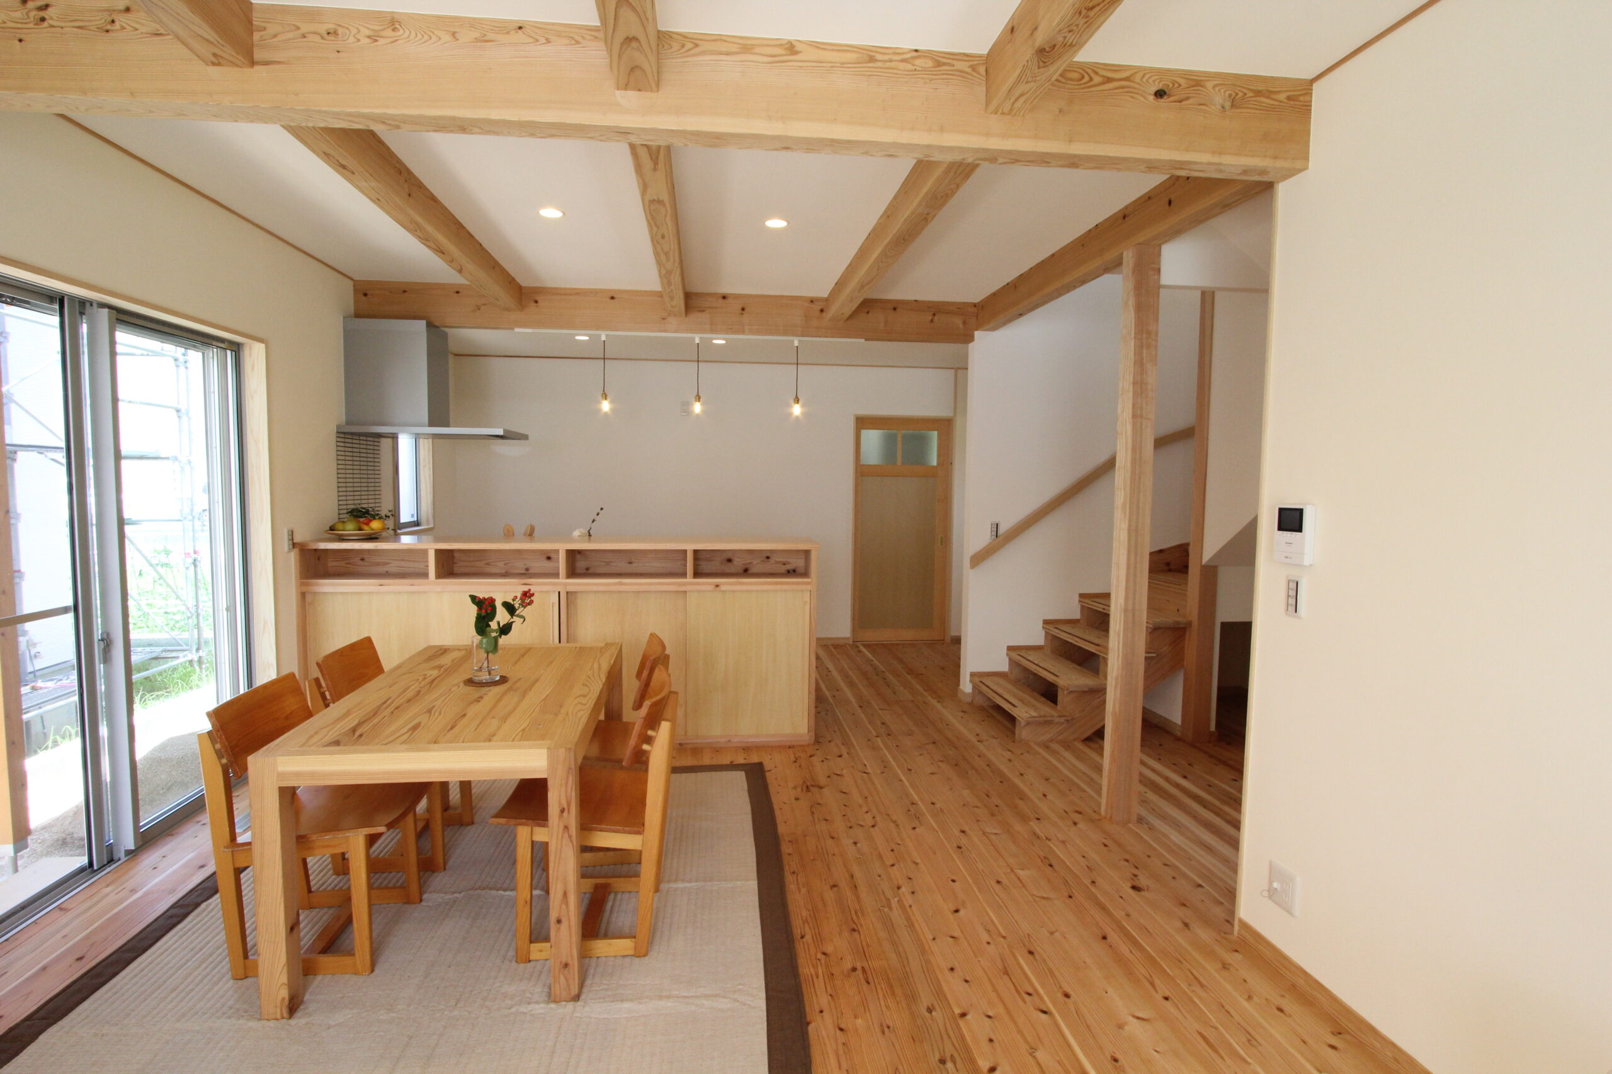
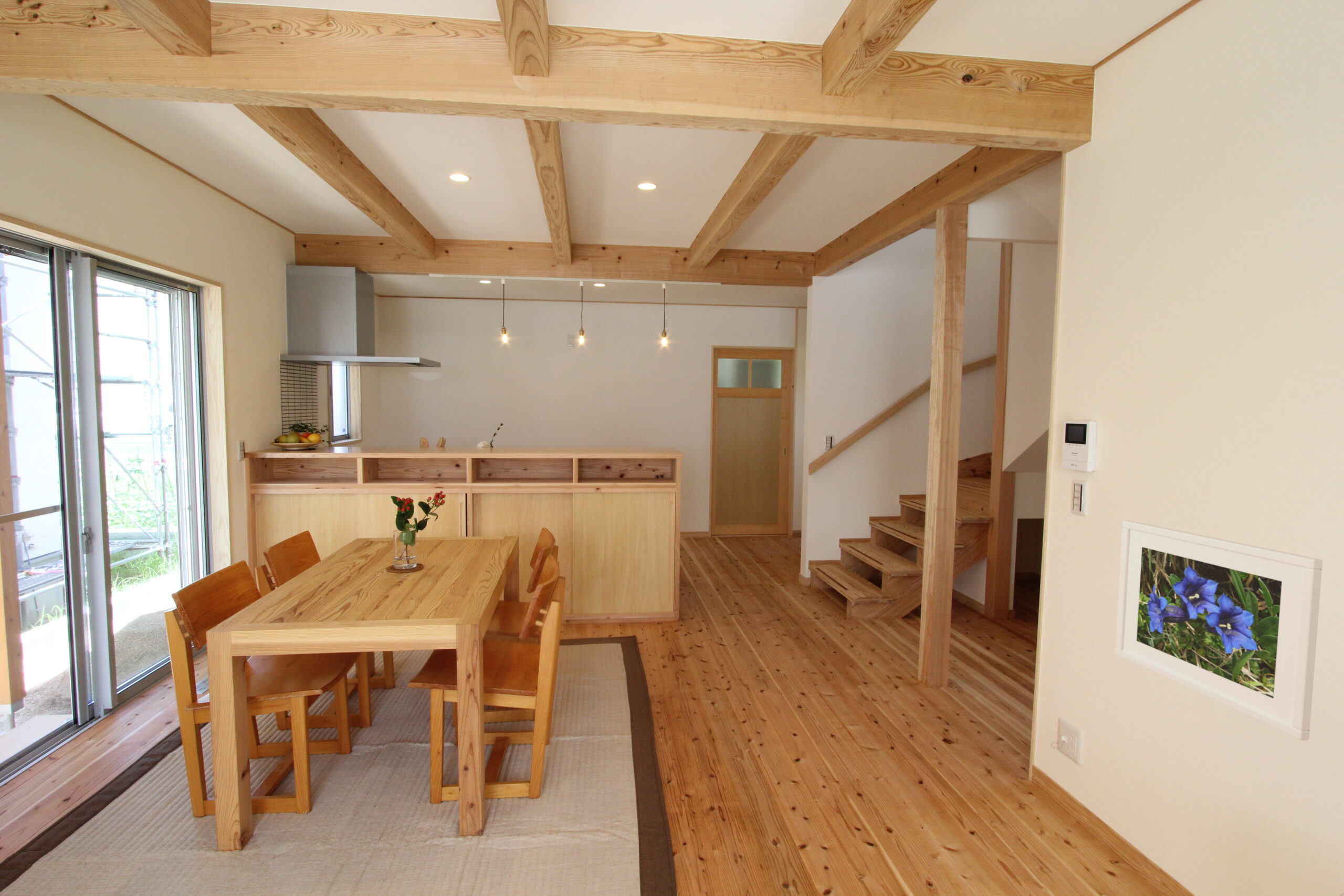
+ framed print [1115,520,1323,741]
